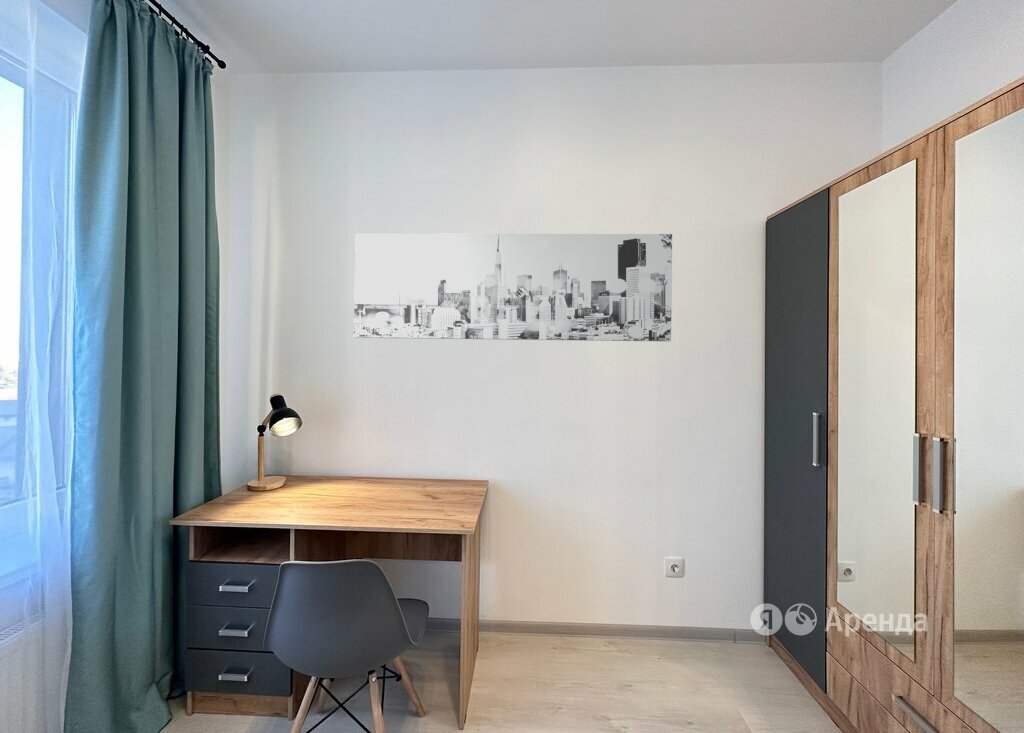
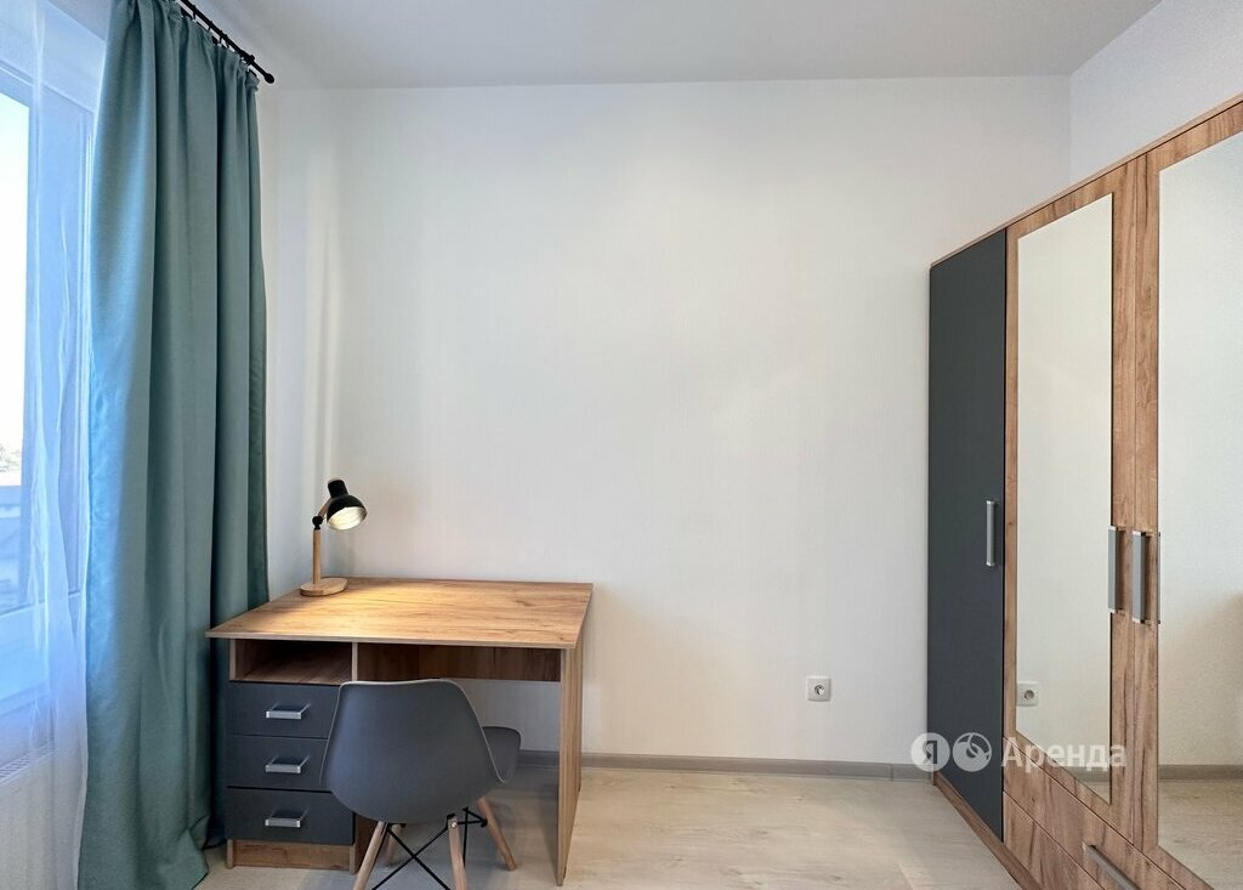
- wall art [353,232,673,343]
